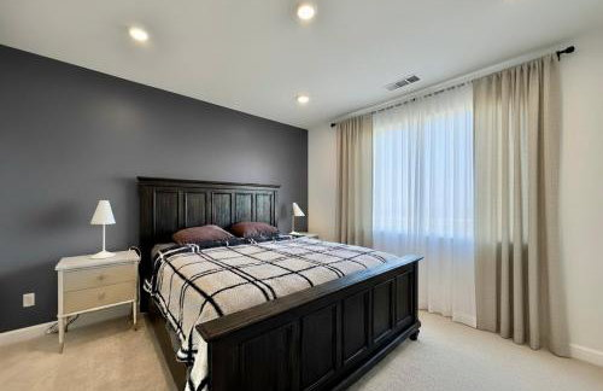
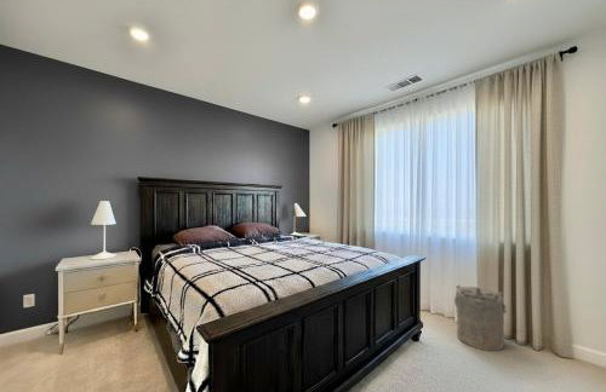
+ laundry hamper [453,284,509,352]
